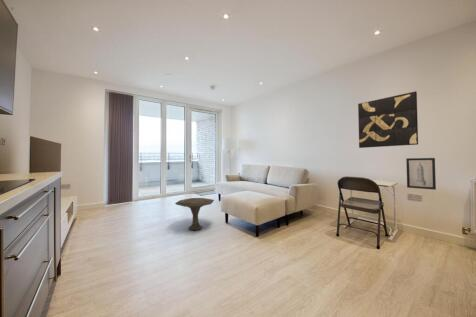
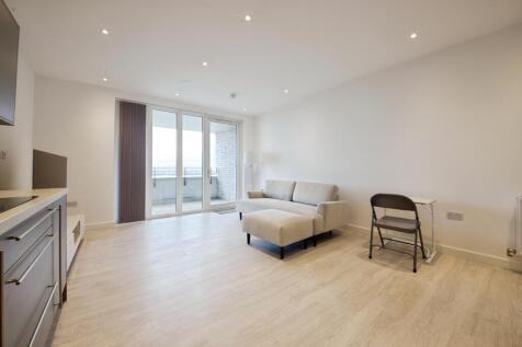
- side table [174,197,215,231]
- wall art [357,90,419,149]
- wall art [405,157,437,191]
